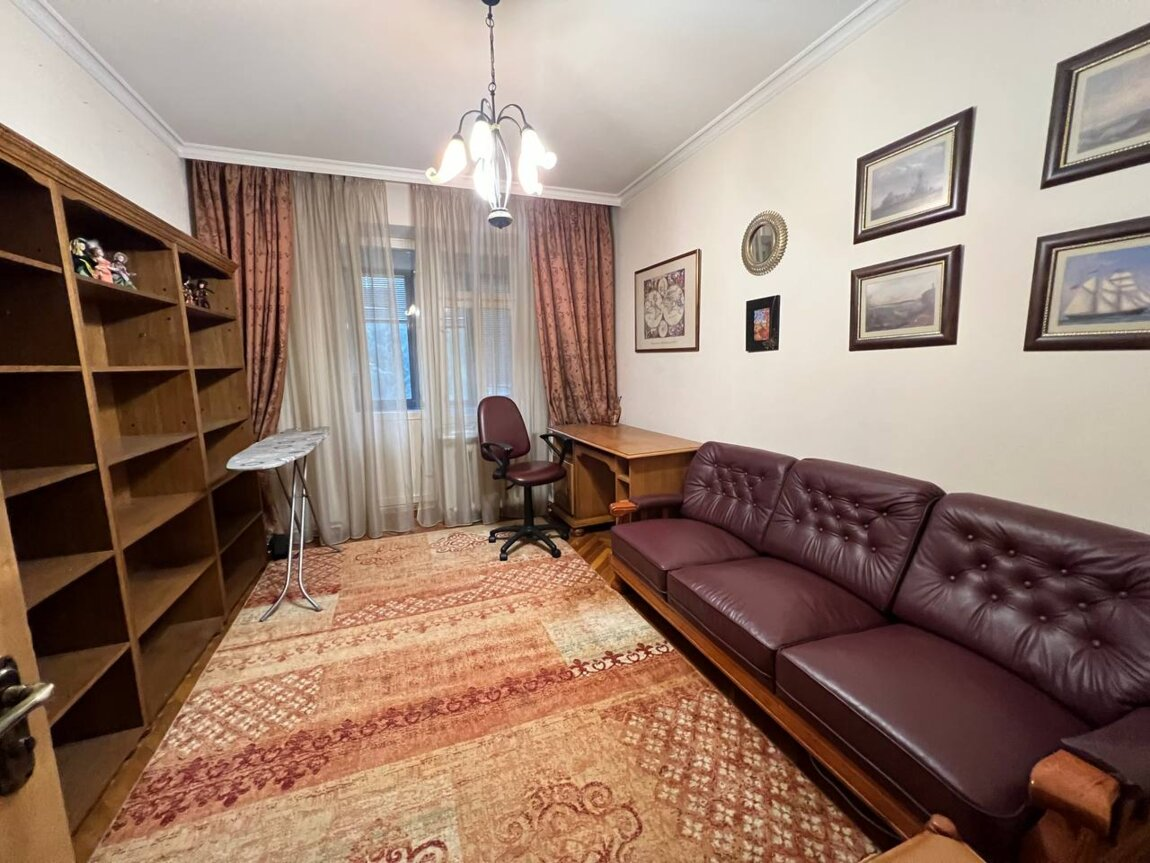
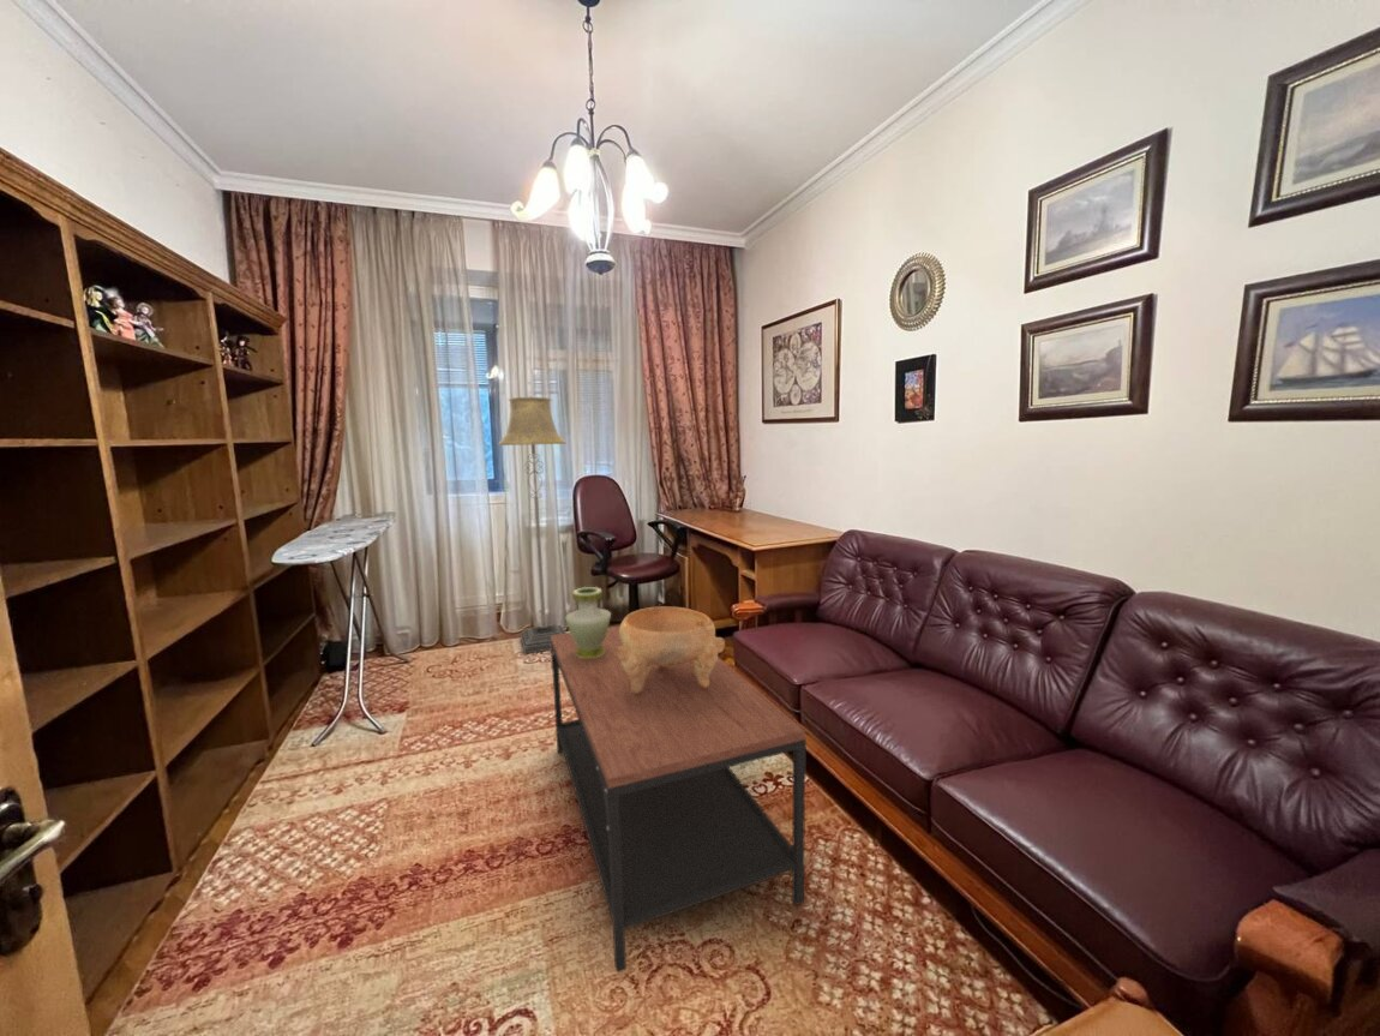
+ coffee table [550,624,808,974]
+ vase [564,586,612,658]
+ floor lamp [497,396,568,655]
+ decorative bowl [617,605,726,694]
